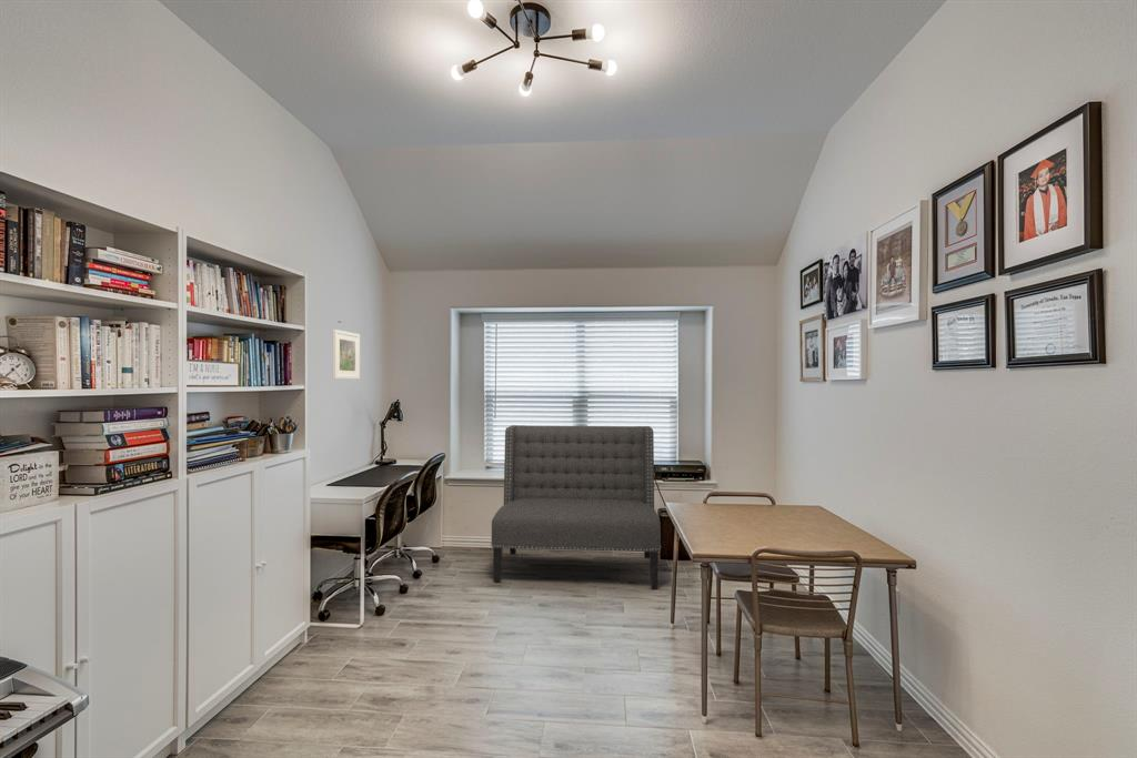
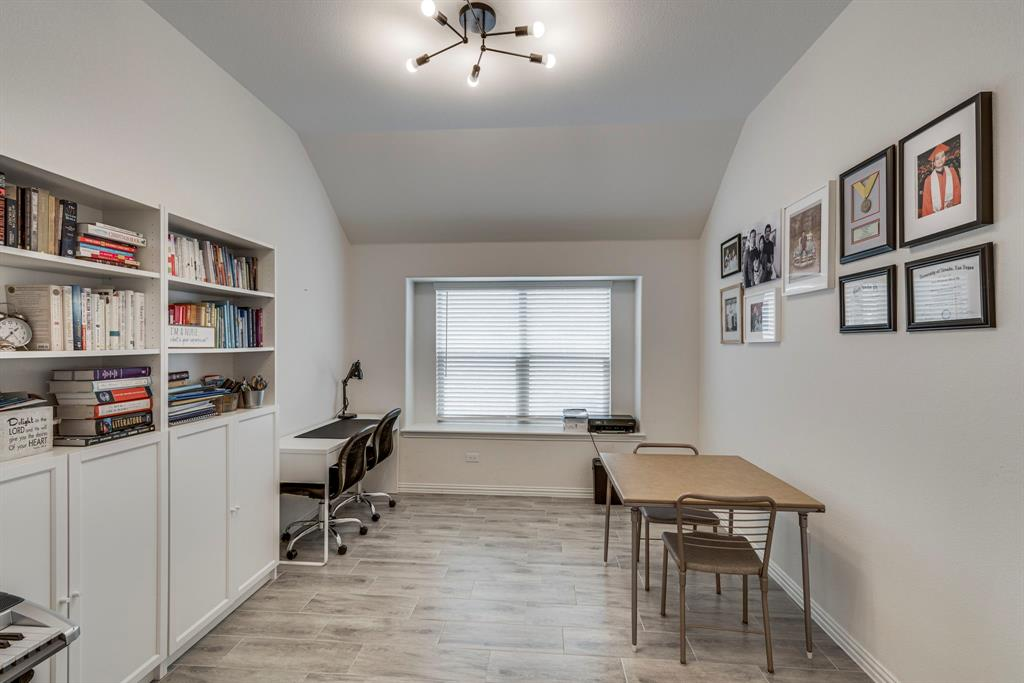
- sofa [490,424,662,589]
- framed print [332,329,361,381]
